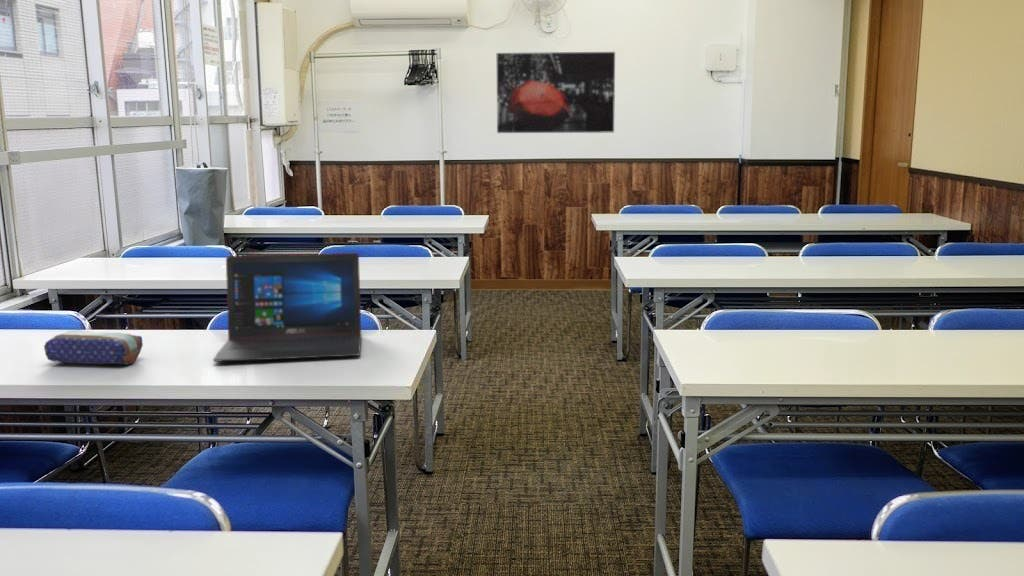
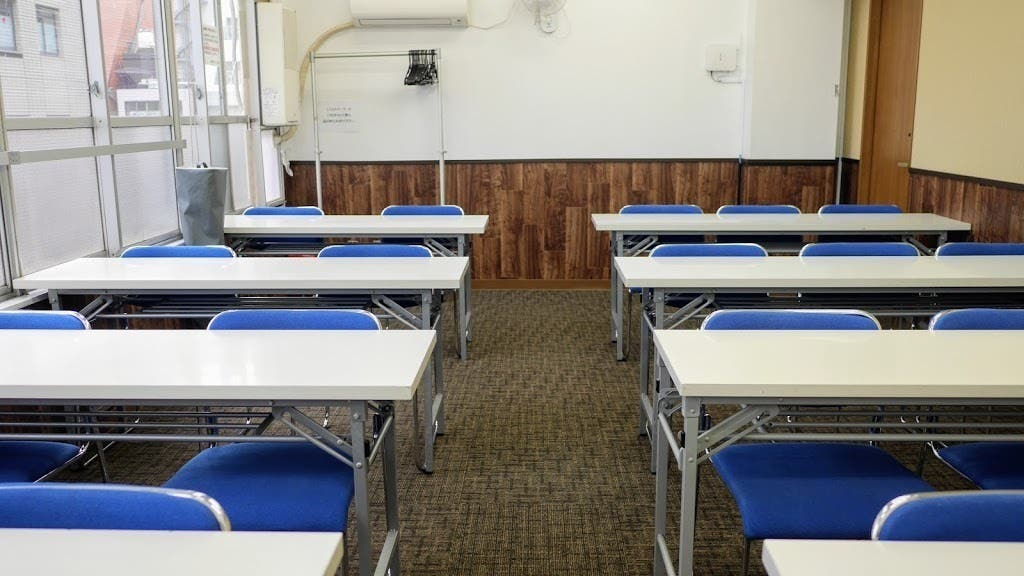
- pencil case [43,330,144,366]
- laptop [212,252,362,363]
- wall art [496,51,616,134]
